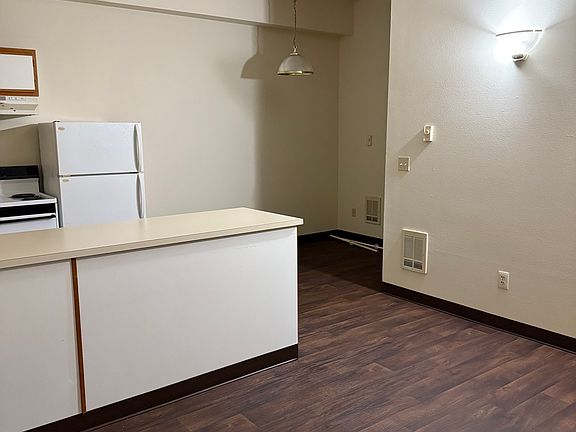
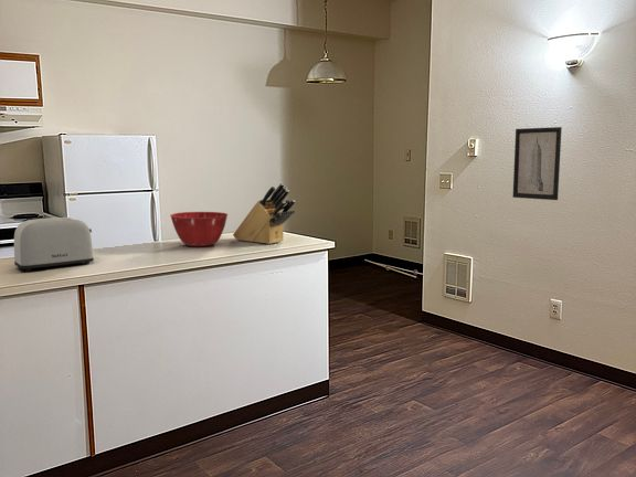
+ mixing bowl [169,211,230,247]
+ wall art [511,126,563,201]
+ toaster [13,216,95,272]
+ knife block [232,181,296,245]
